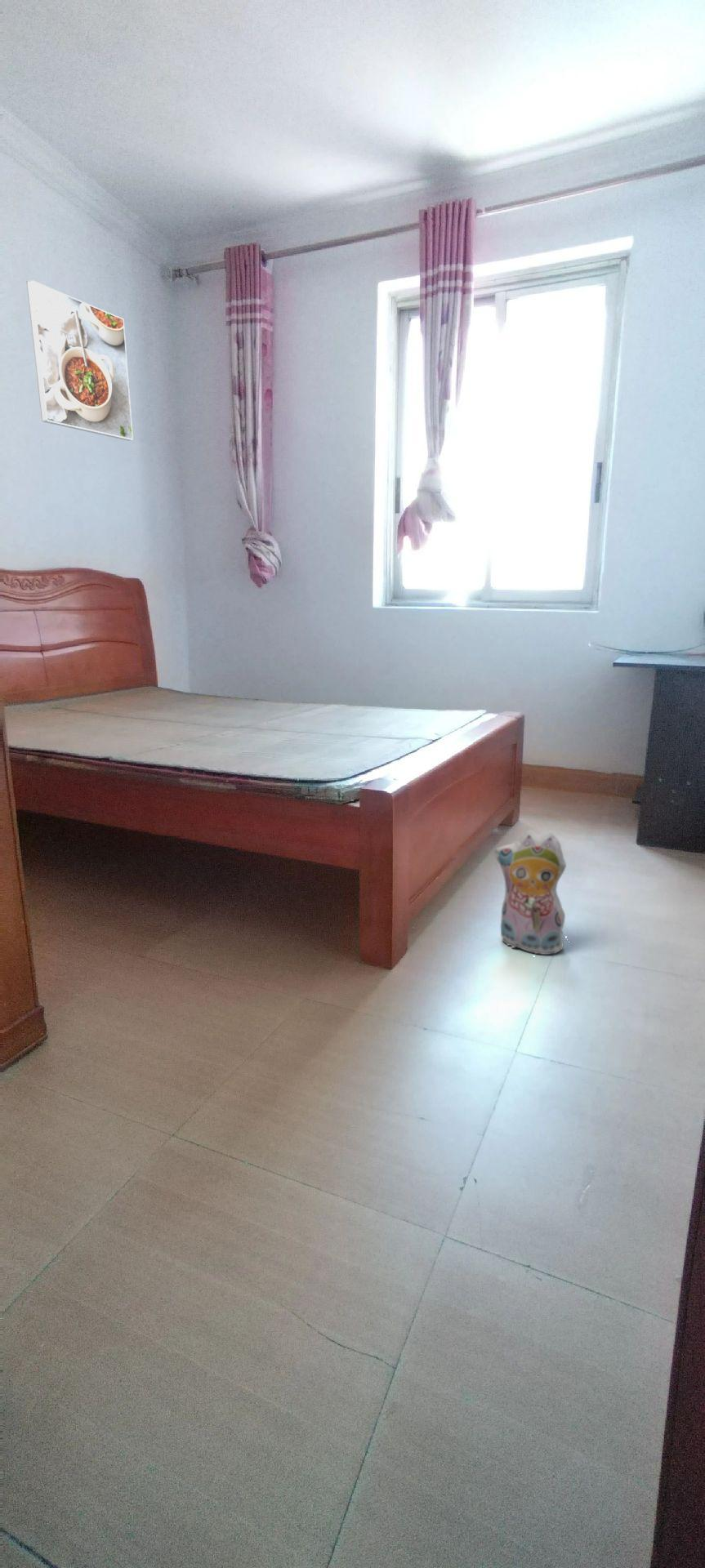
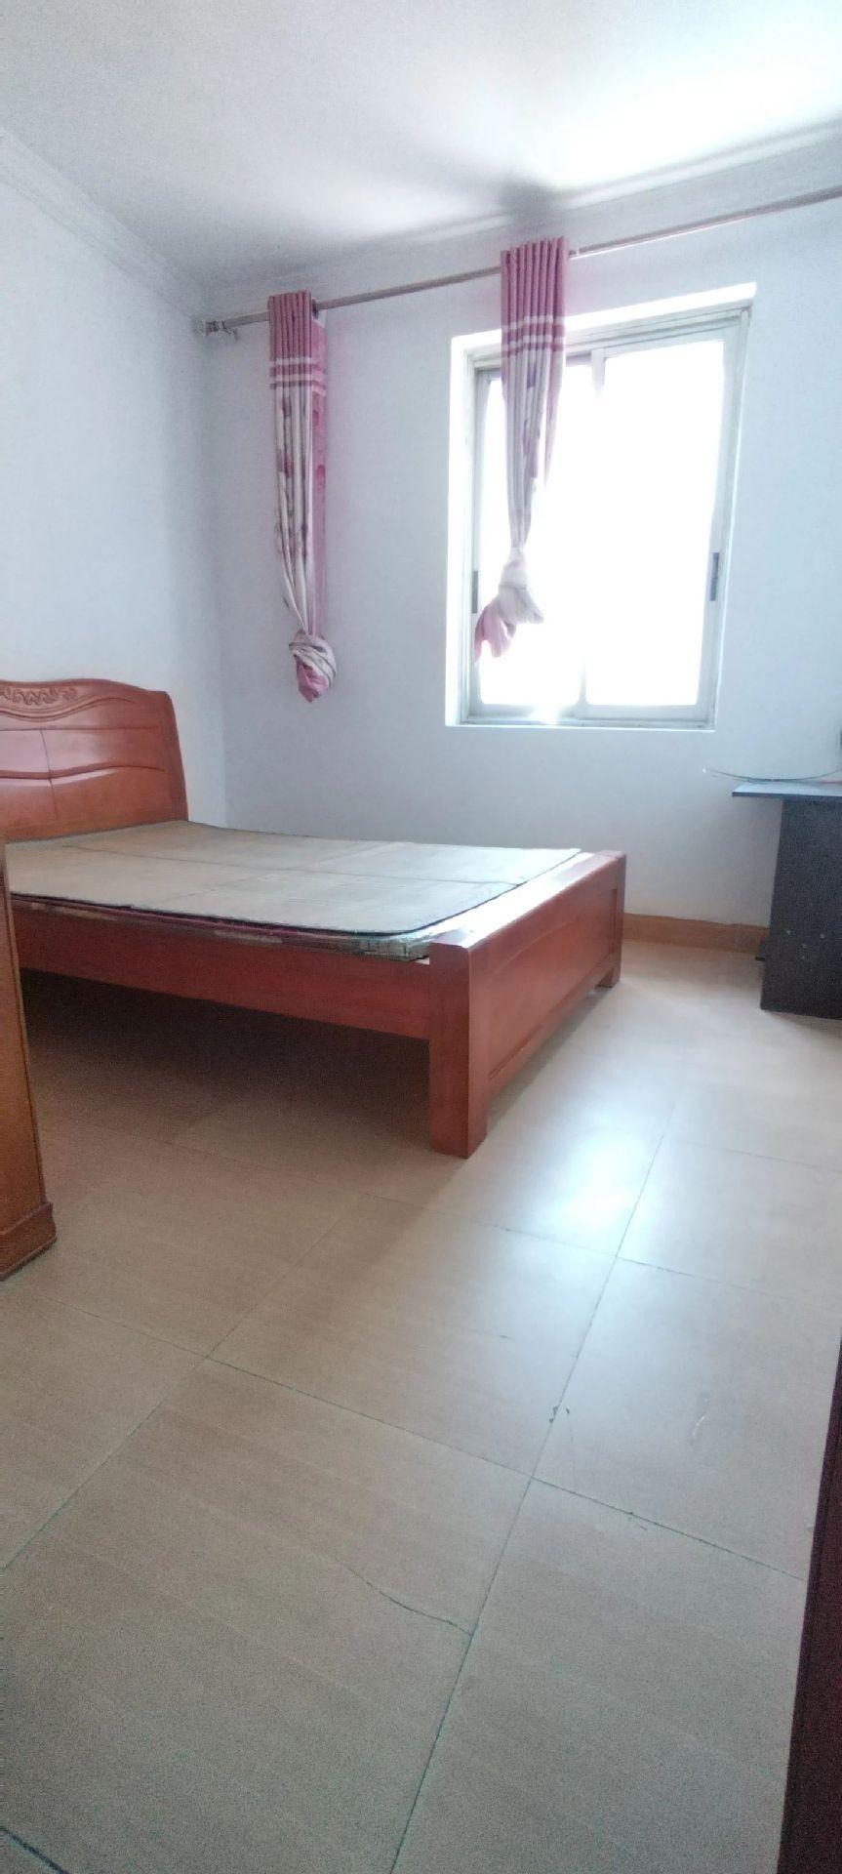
- plush toy [494,830,568,956]
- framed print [26,279,134,441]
